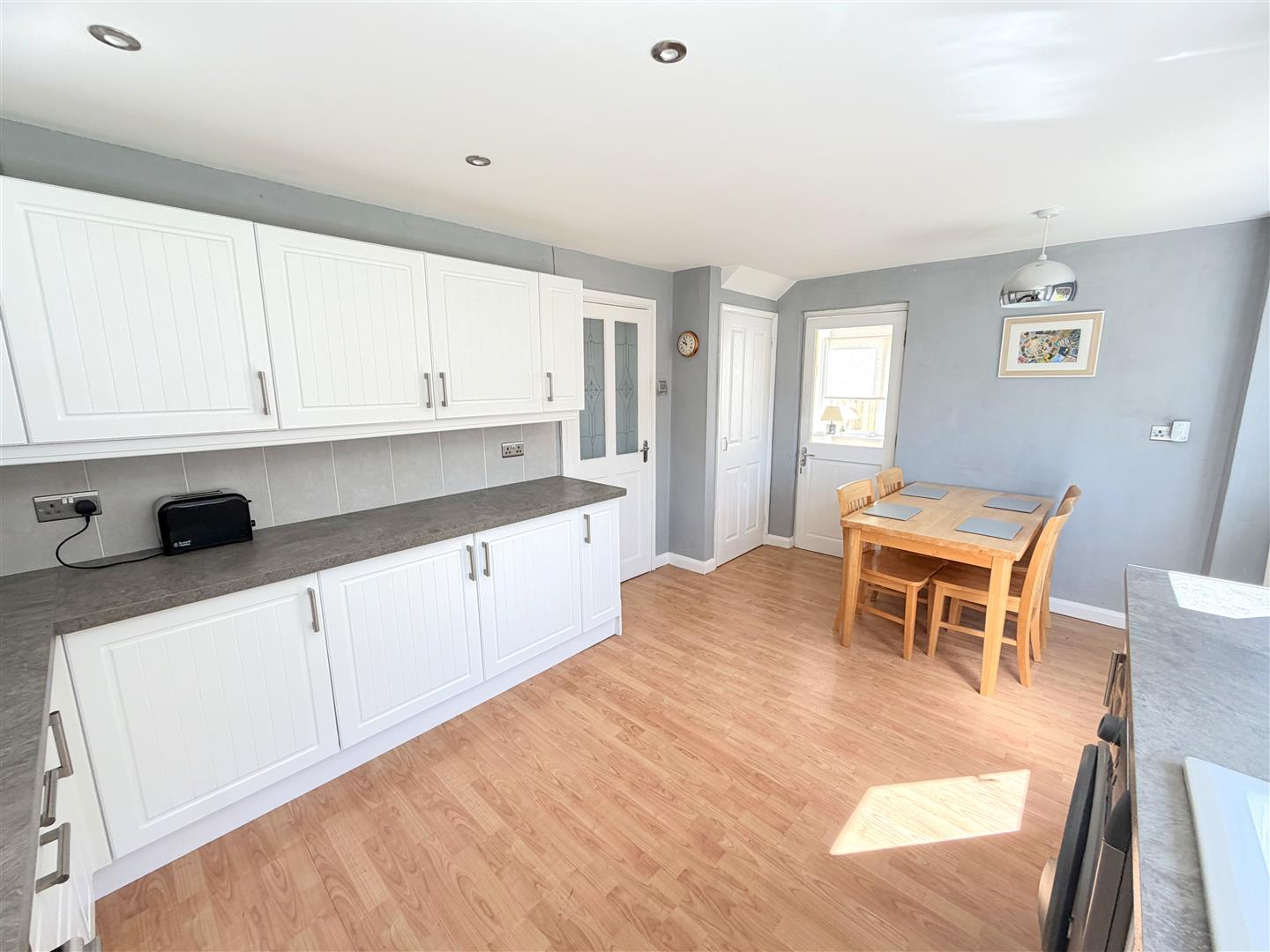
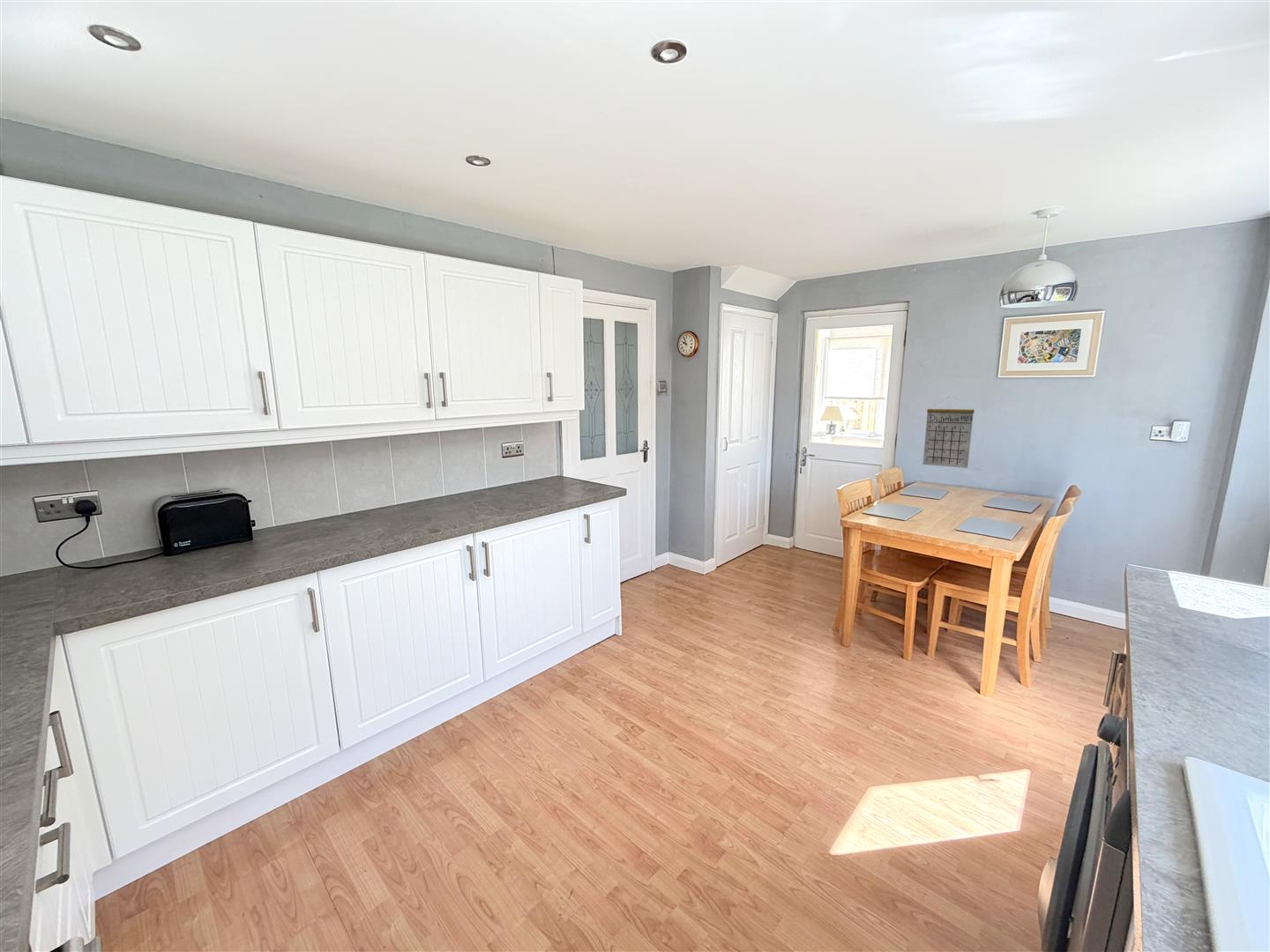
+ calendar [922,397,975,469]
